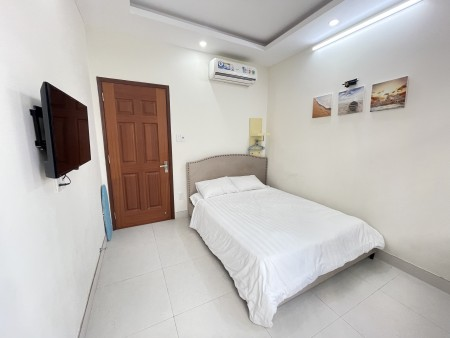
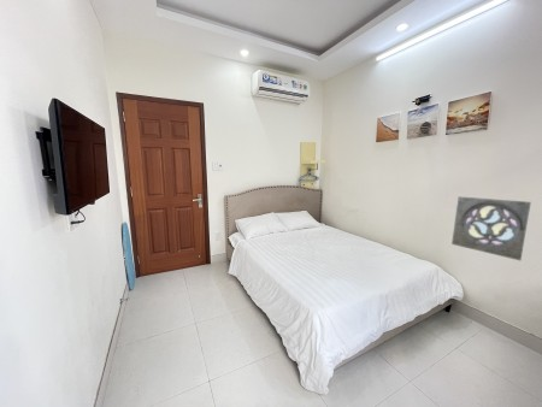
+ wall ornament [450,195,532,261]
